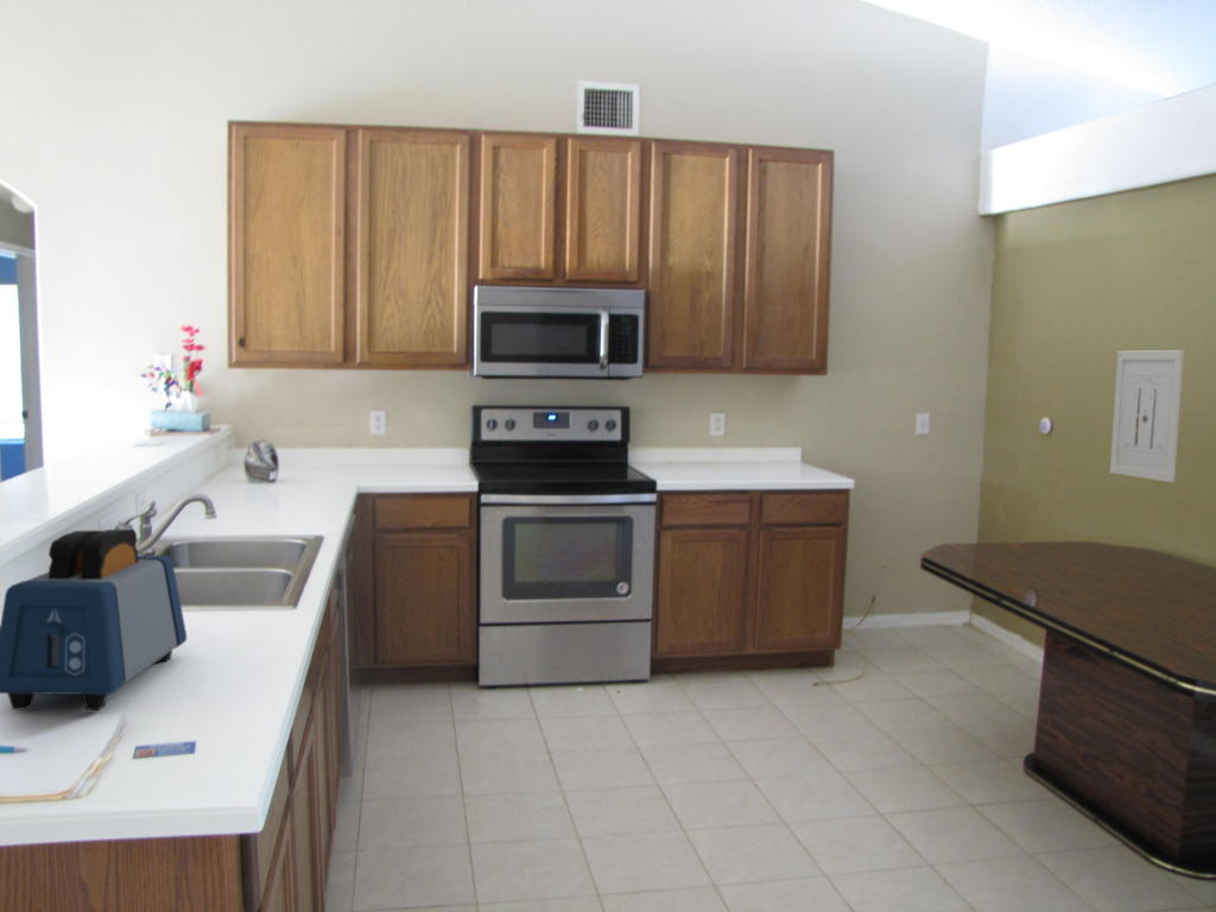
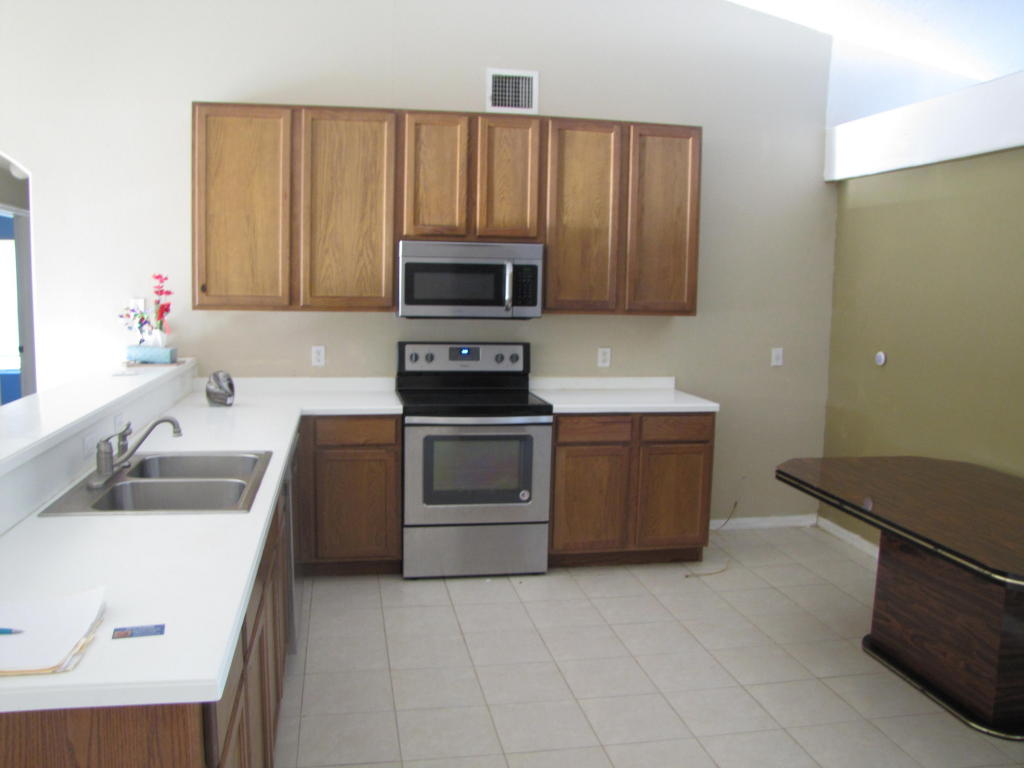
- toaster [0,528,188,711]
- wall art [1109,349,1185,483]
